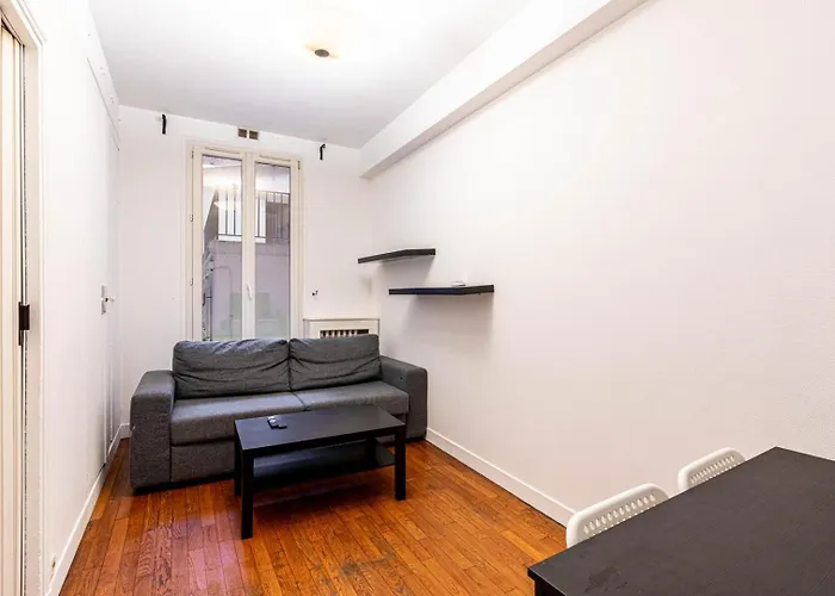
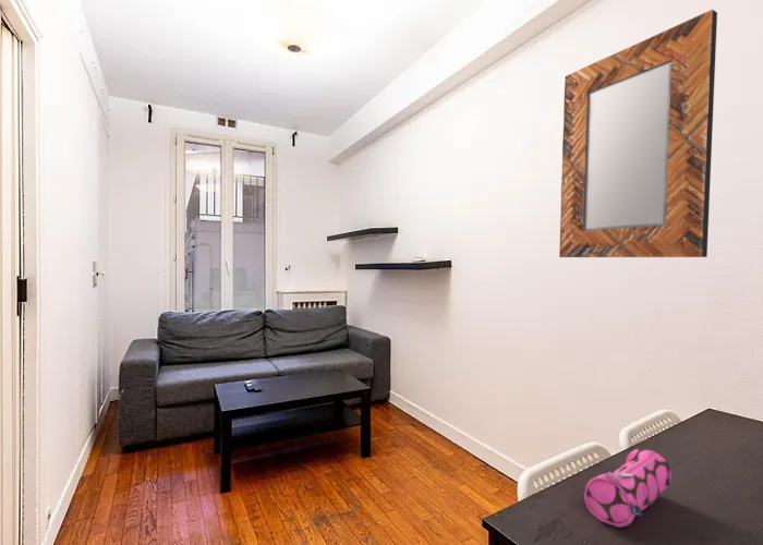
+ home mirror [558,9,718,258]
+ pencil case [583,448,673,529]
